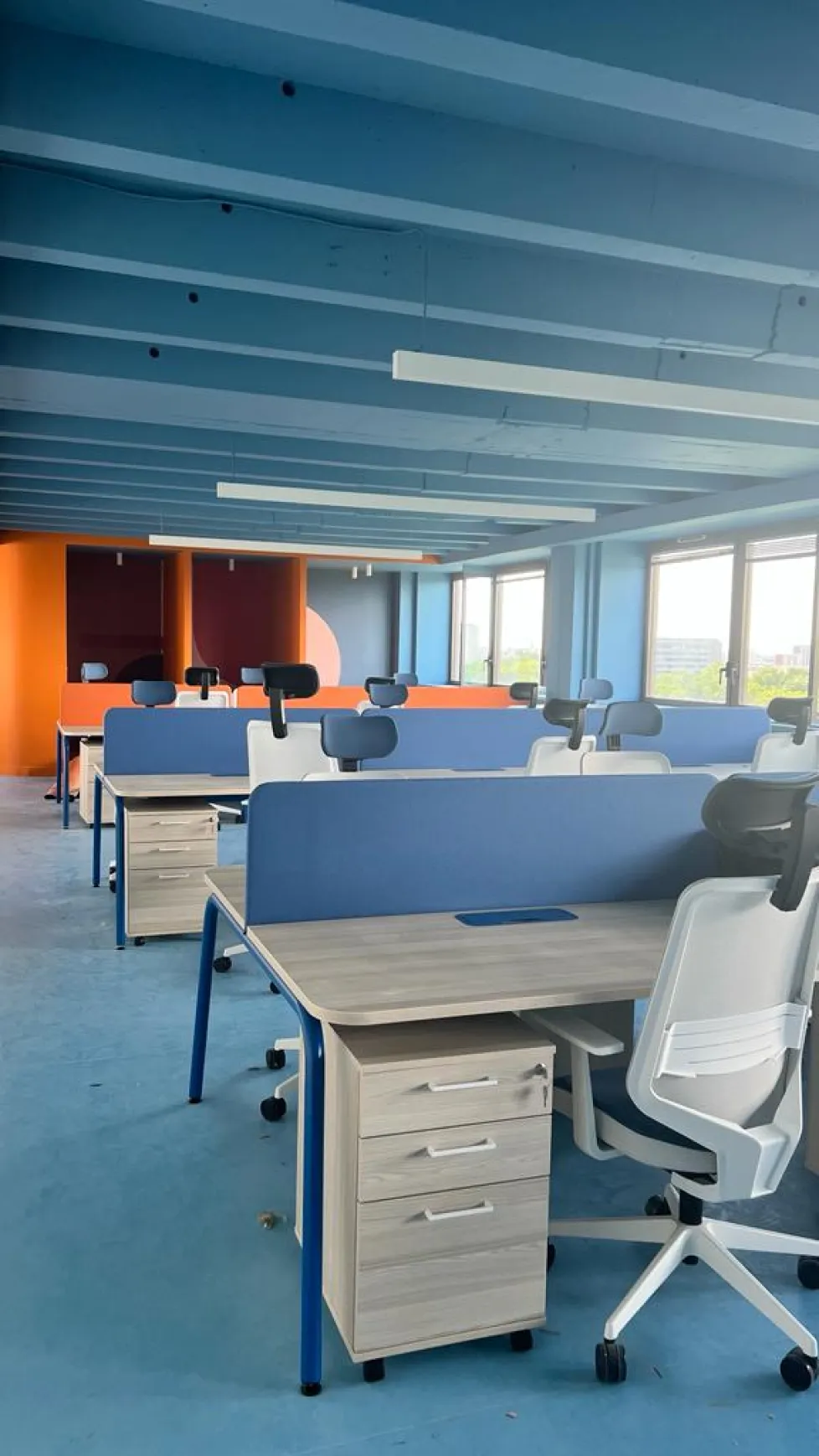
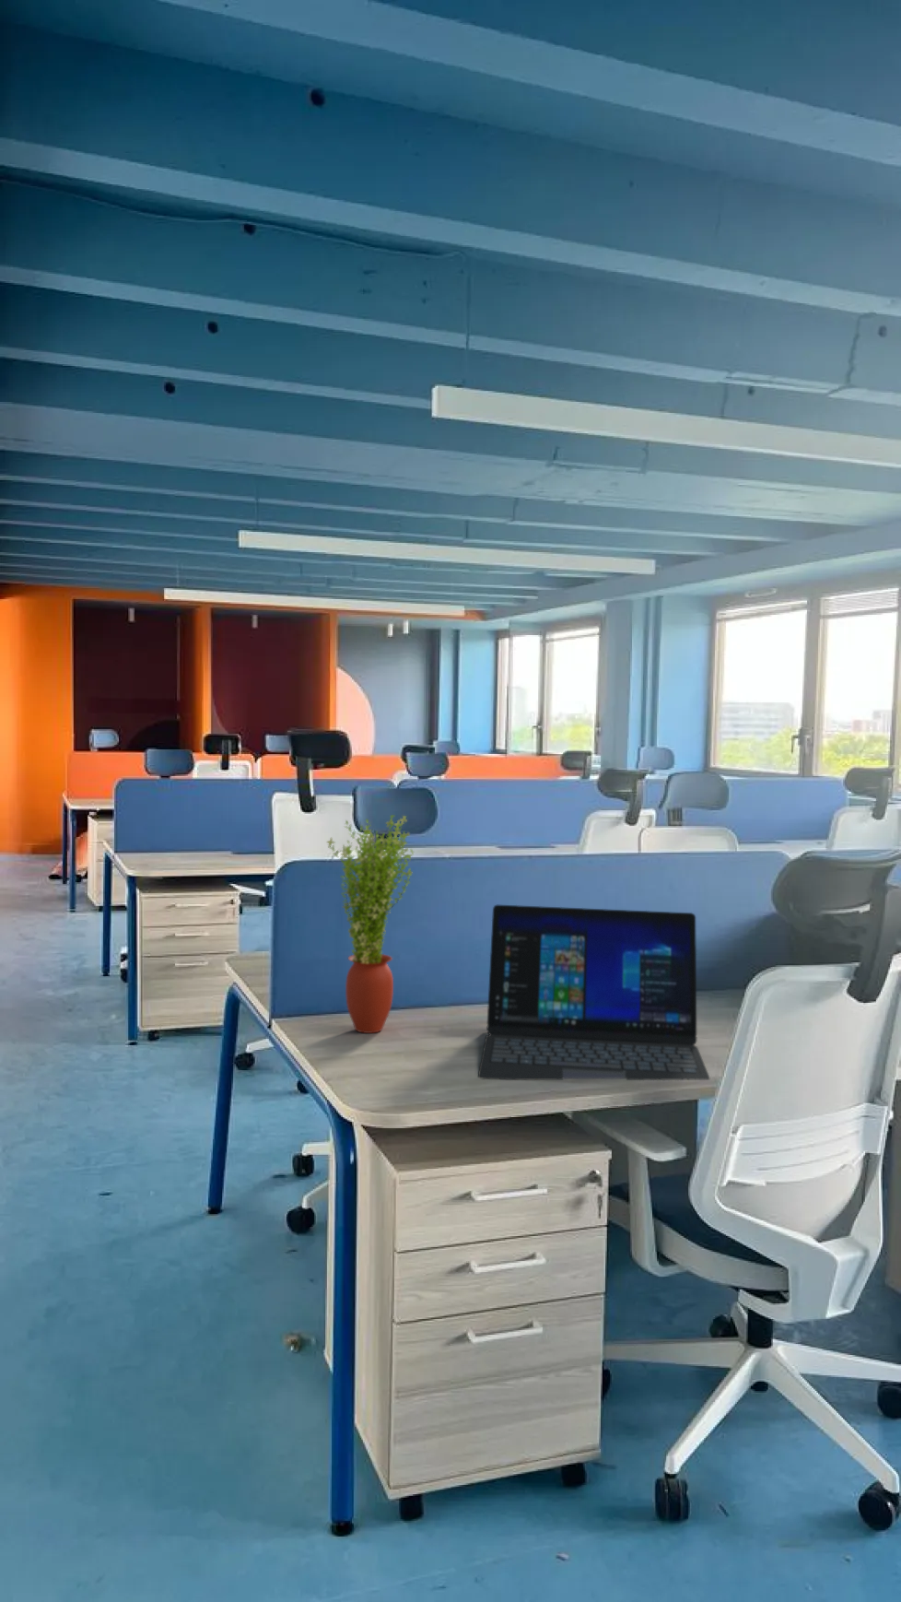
+ potted plant [326,814,416,1034]
+ laptop [477,904,711,1082]
